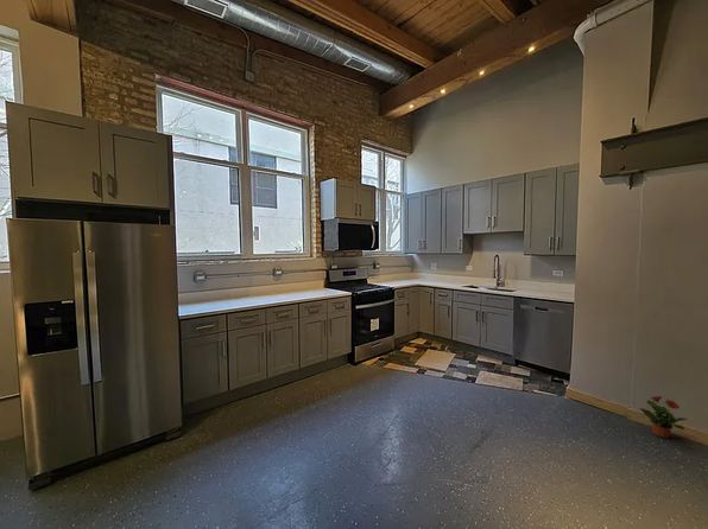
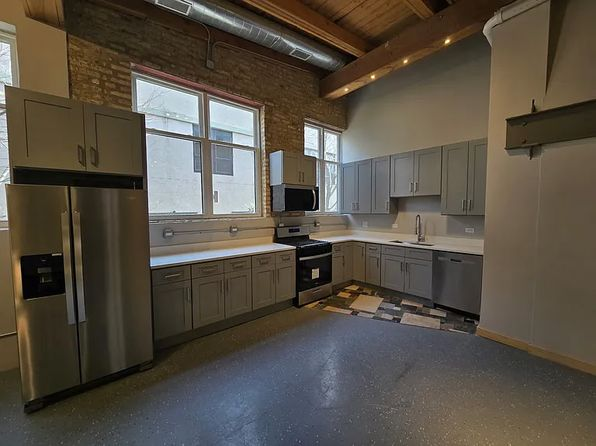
- potted plant [639,395,689,439]
